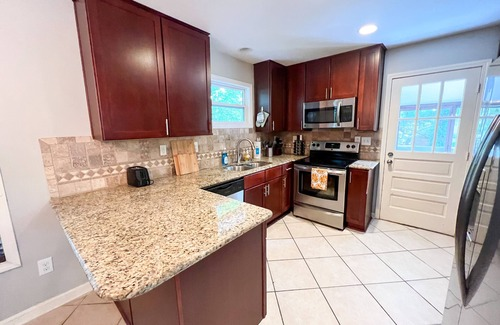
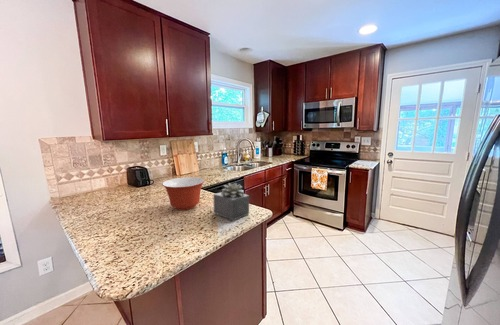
+ succulent plant [212,182,250,221]
+ mixing bowl [161,176,205,211]
